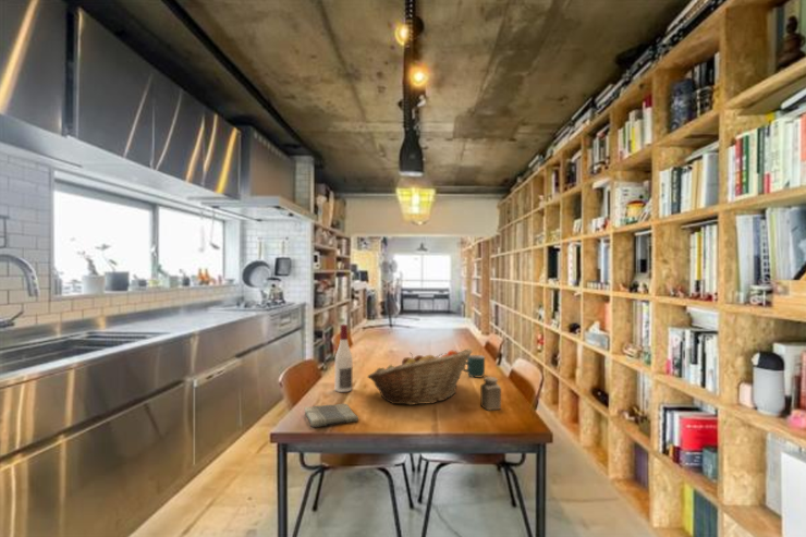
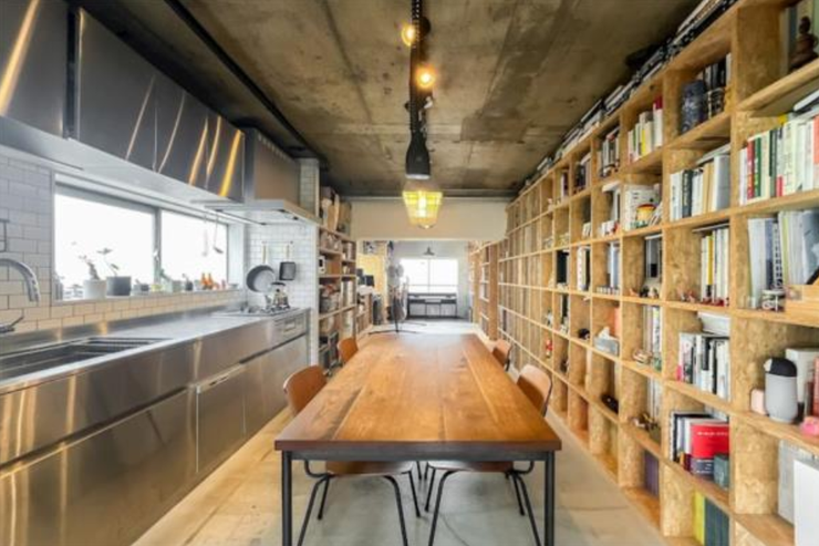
- salt shaker [479,376,502,412]
- fruit basket [366,349,473,406]
- dish towel [304,403,359,428]
- alcohol [334,324,354,393]
- mug [462,354,486,378]
